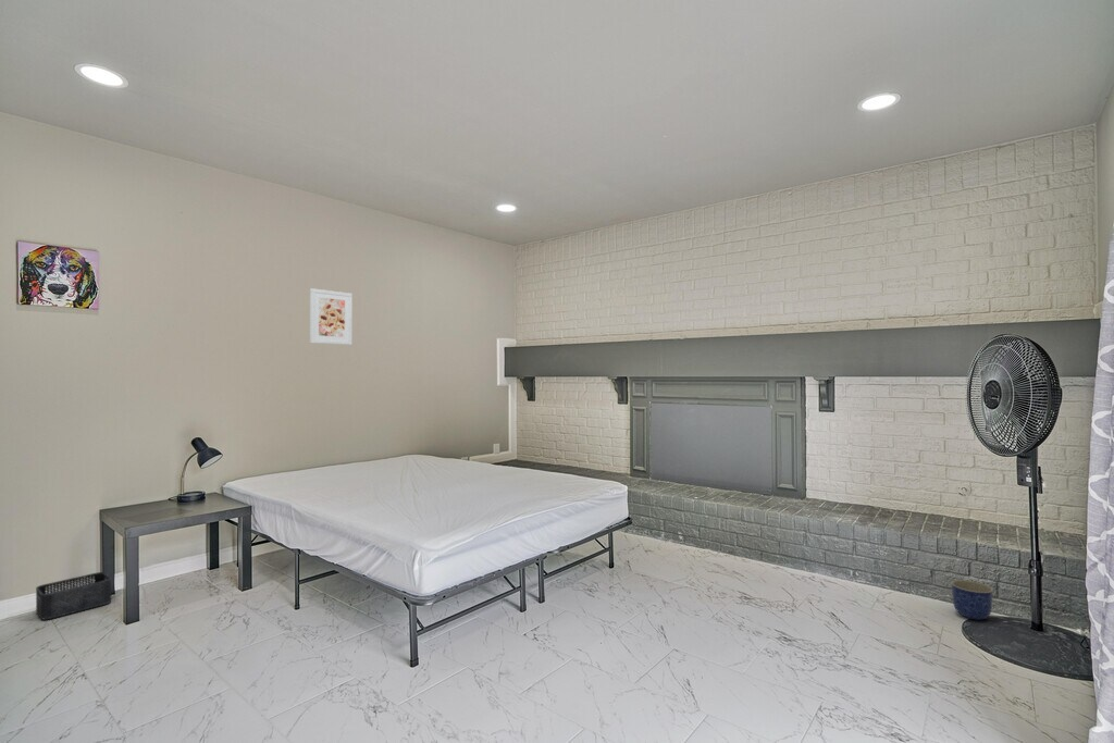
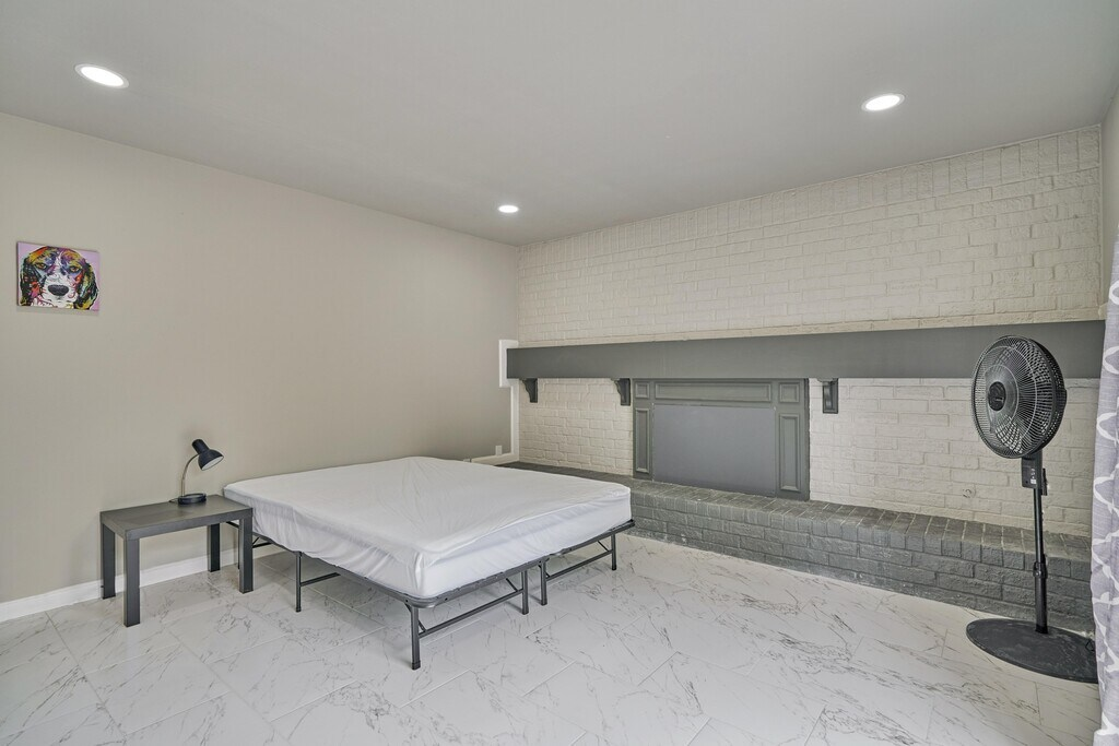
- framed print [309,287,354,346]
- planter [950,579,994,621]
- storage bin [35,571,112,620]
